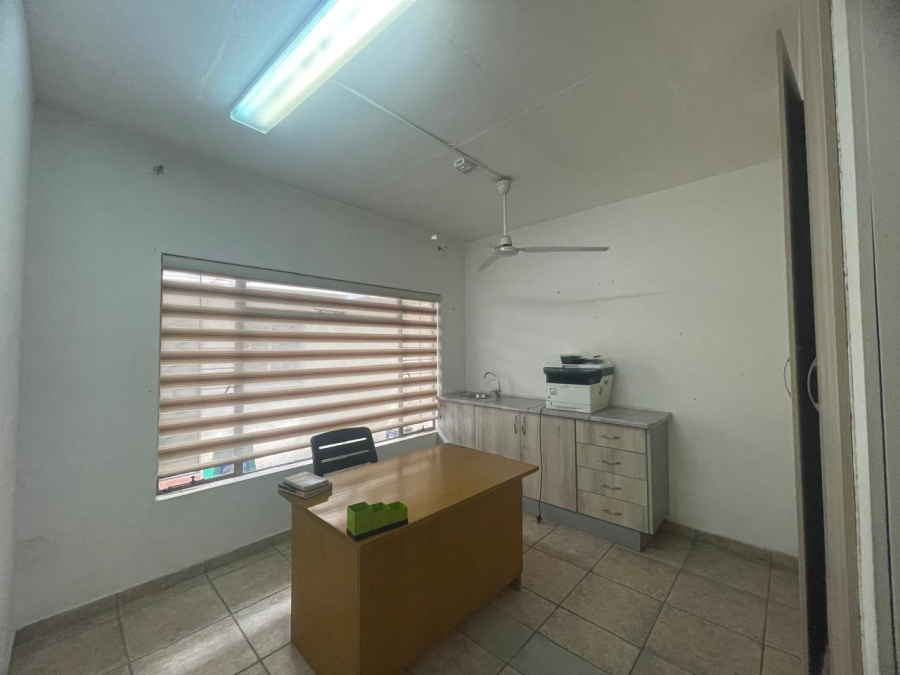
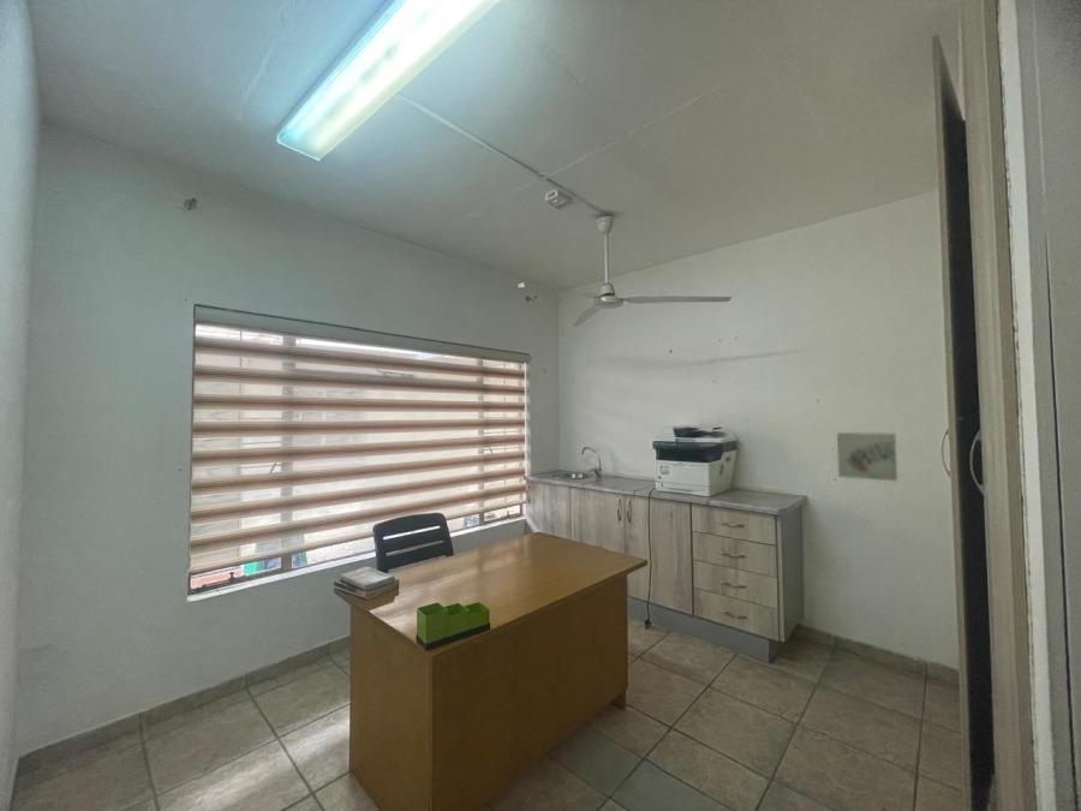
+ wall art [836,431,898,483]
